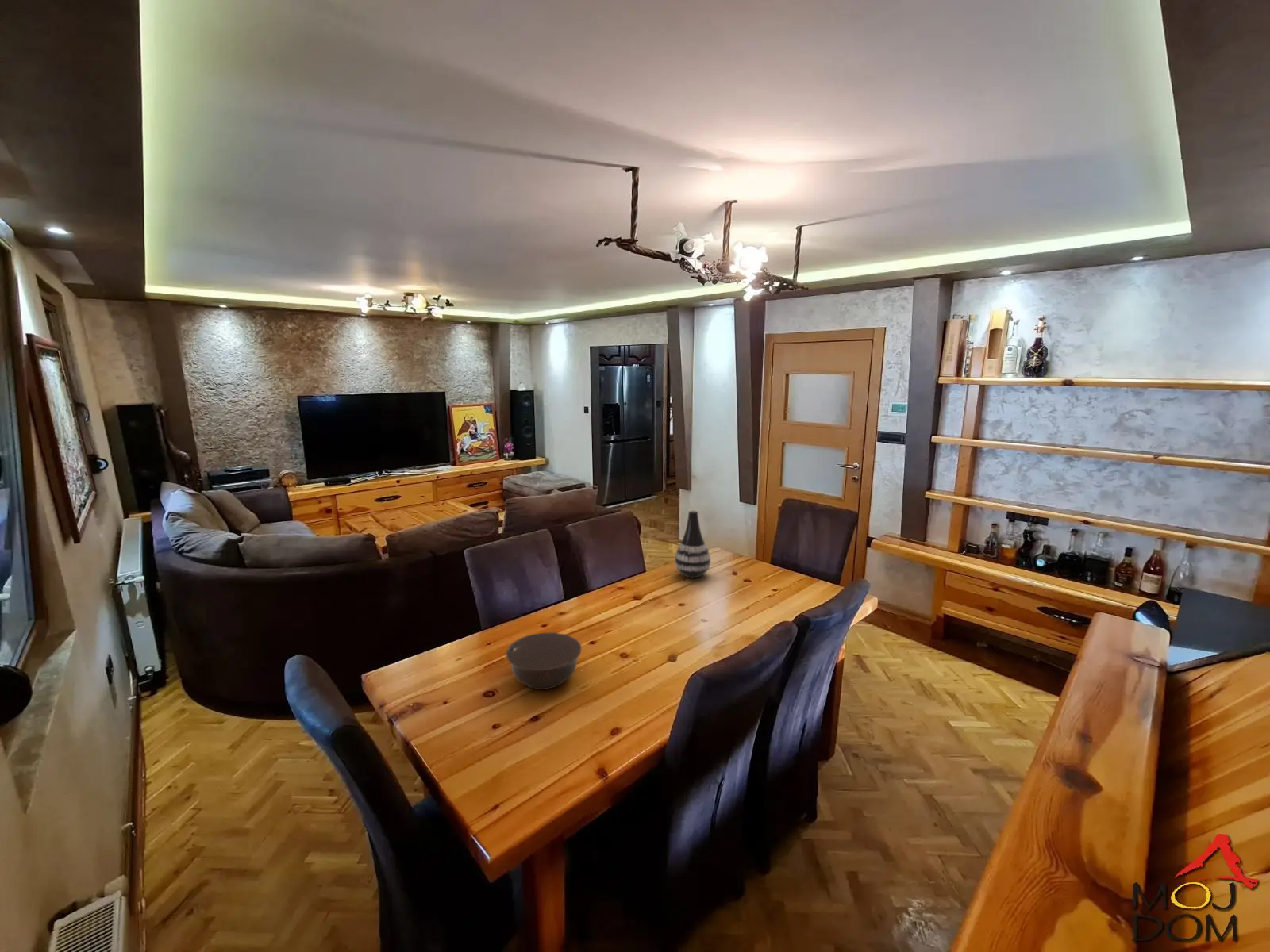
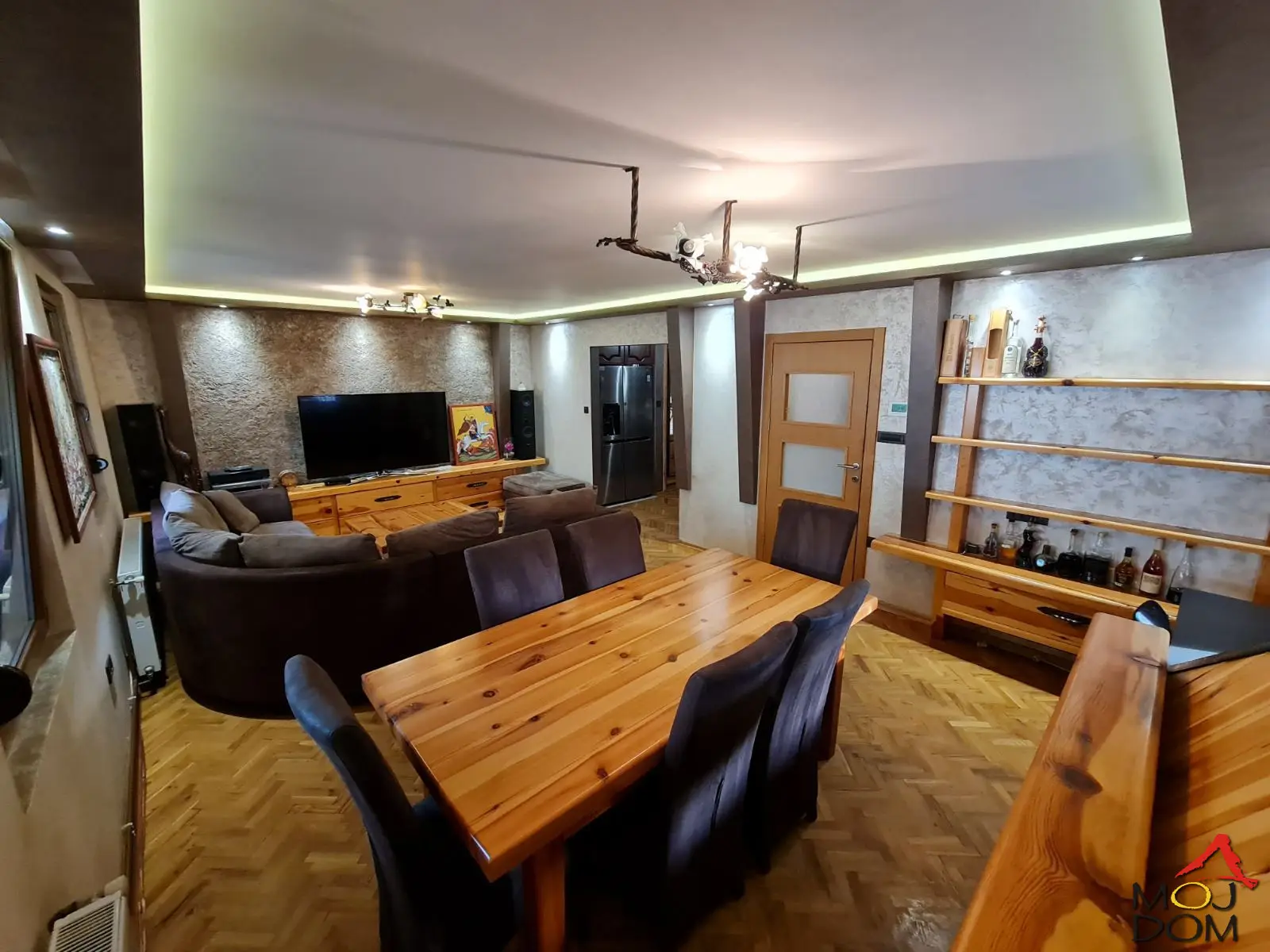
- bowl [505,631,583,690]
- vase [674,509,712,579]
